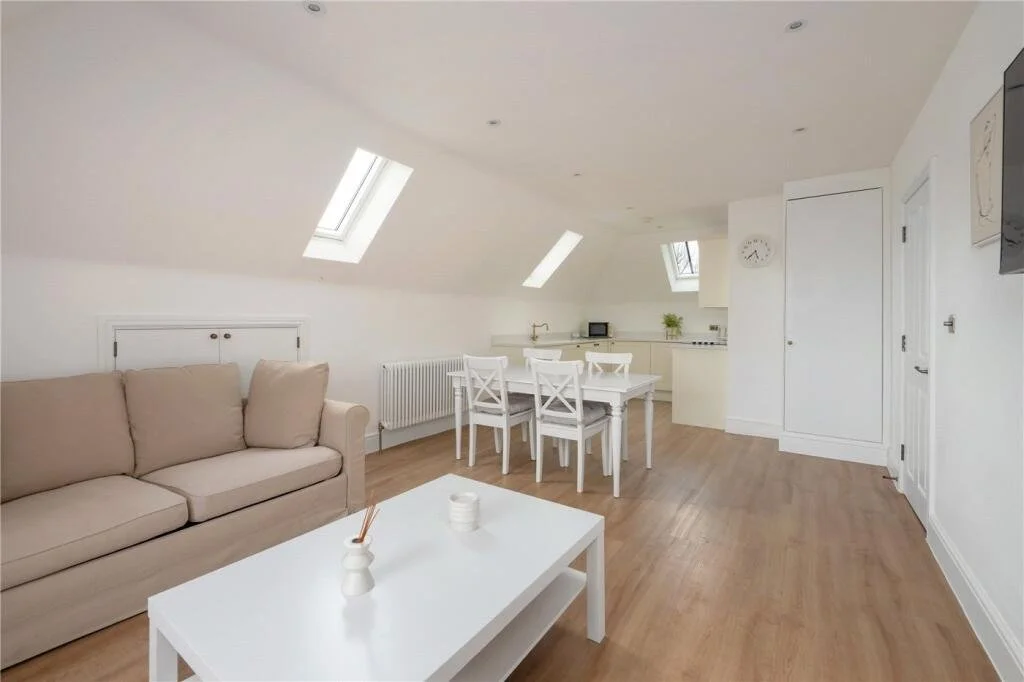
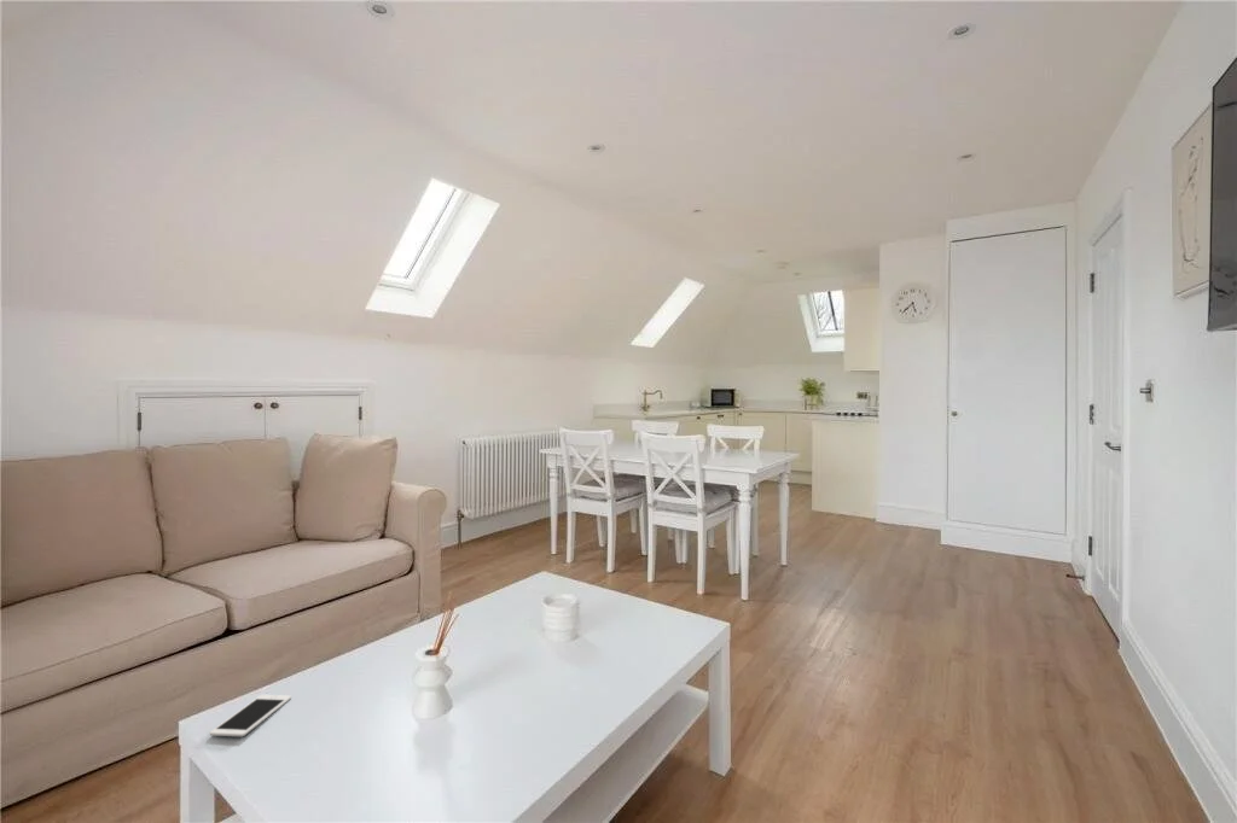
+ cell phone [209,694,292,737]
